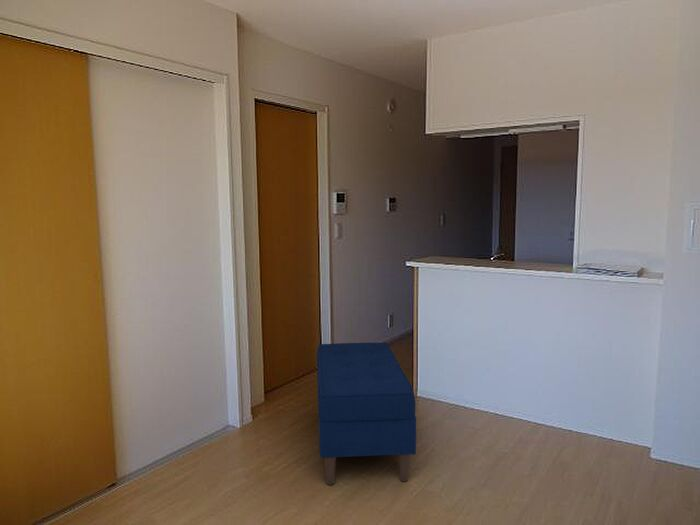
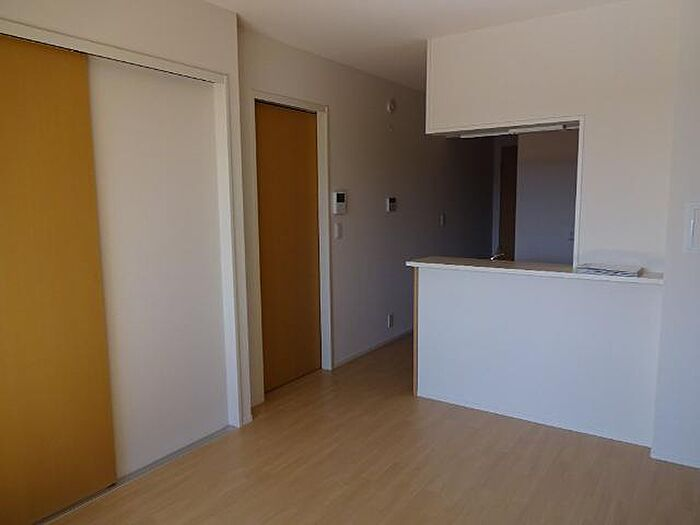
- bench [316,341,417,486]
